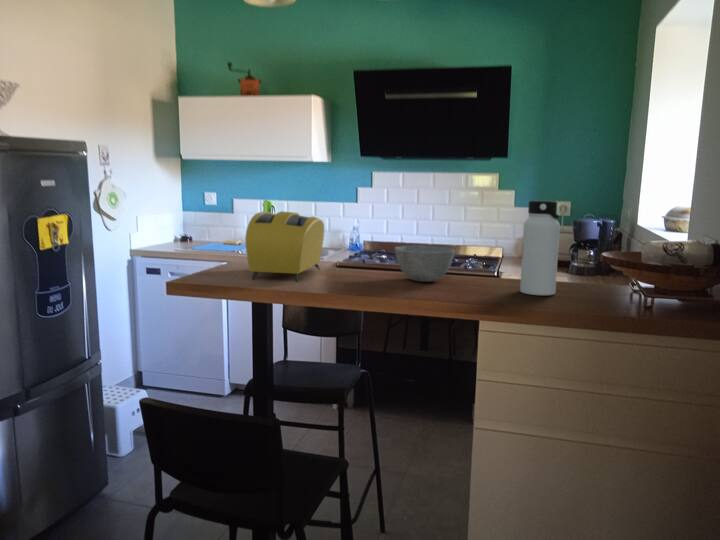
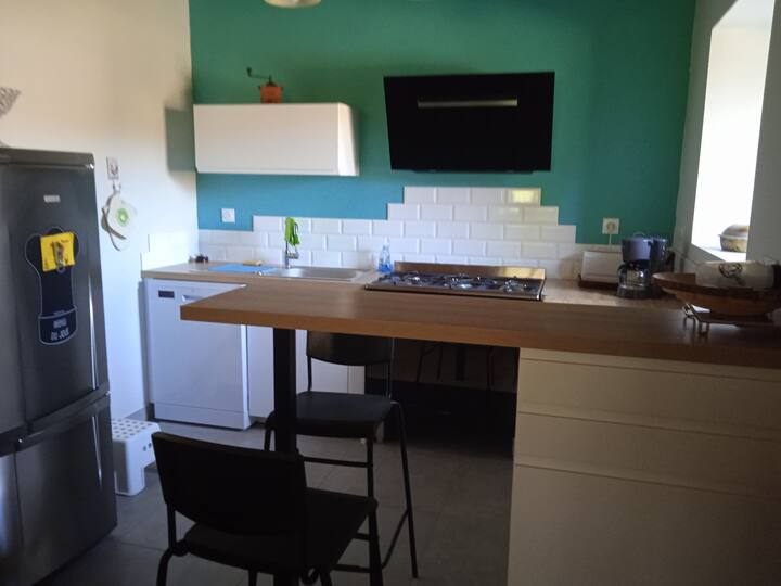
- water bottle [519,200,561,296]
- bowl [394,244,456,283]
- toaster [244,210,325,283]
